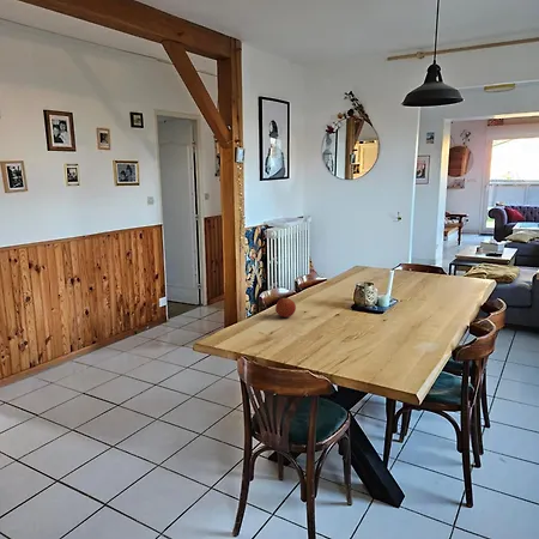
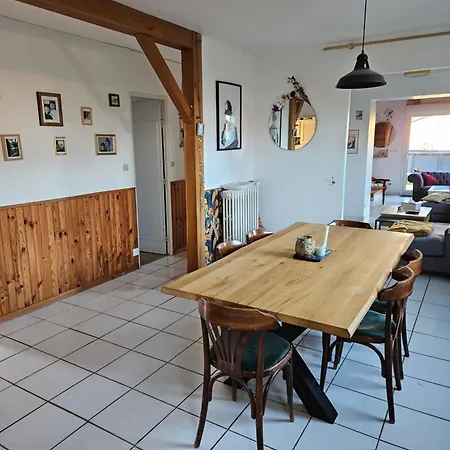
- fruit [274,297,297,319]
